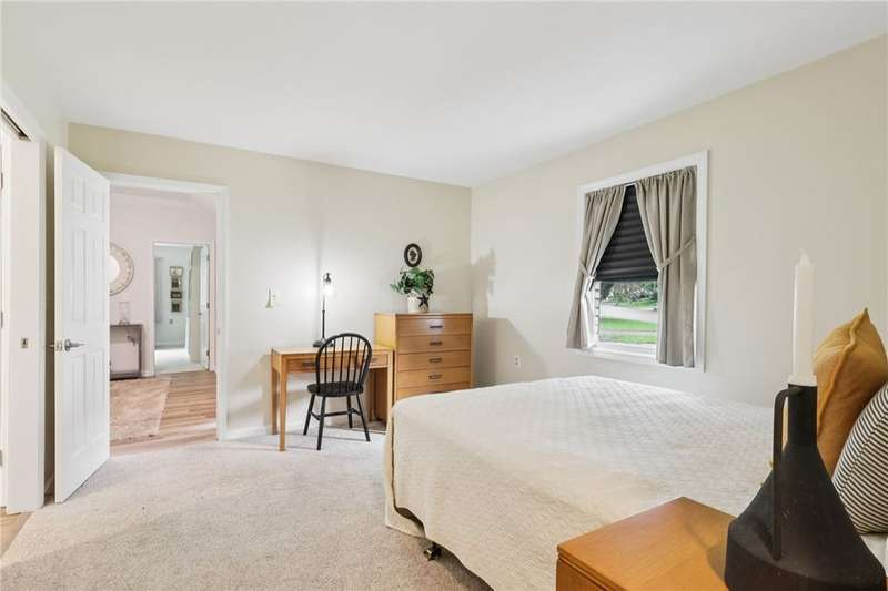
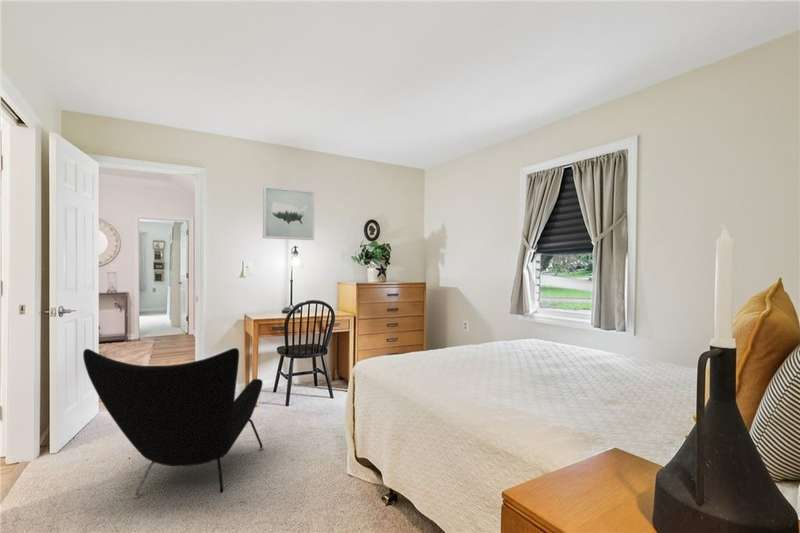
+ armchair [82,347,265,499]
+ wall art [262,185,316,241]
